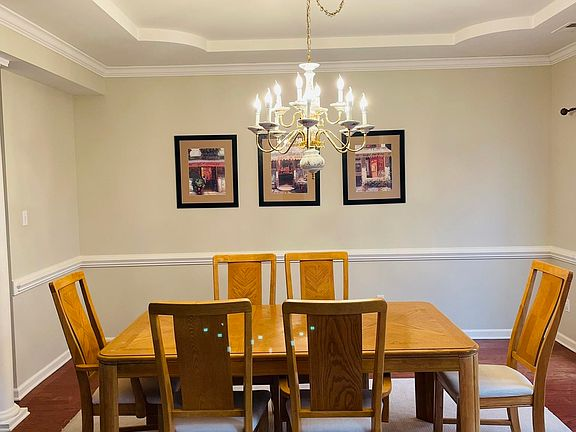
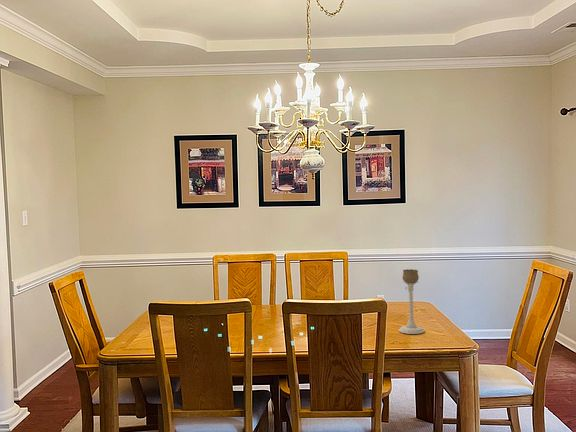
+ candle holder [398,268,425,335]
